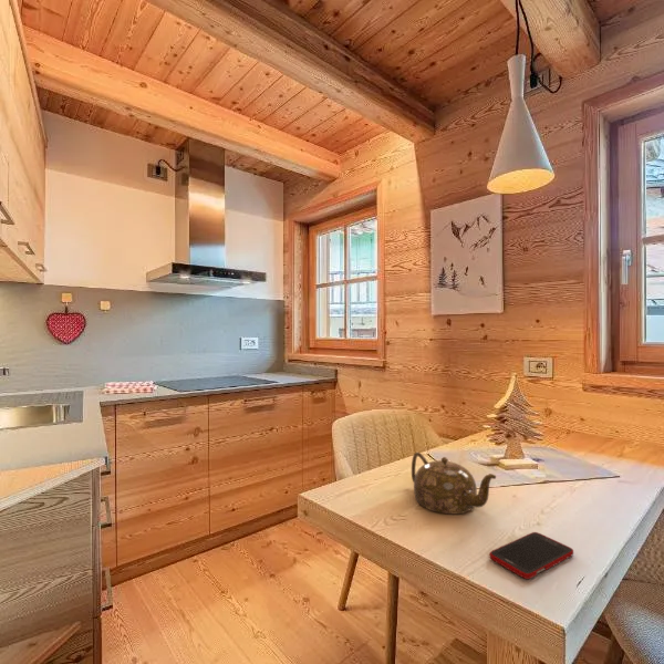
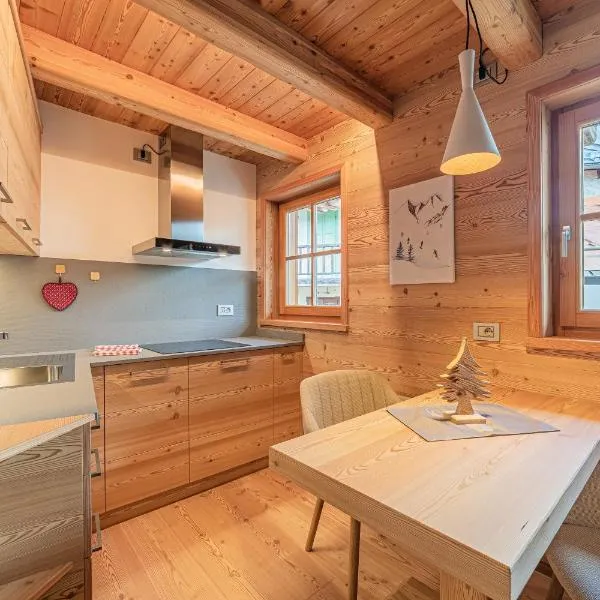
- cell phone [488,531,574,580]
- teapot [411,452,497,515]
